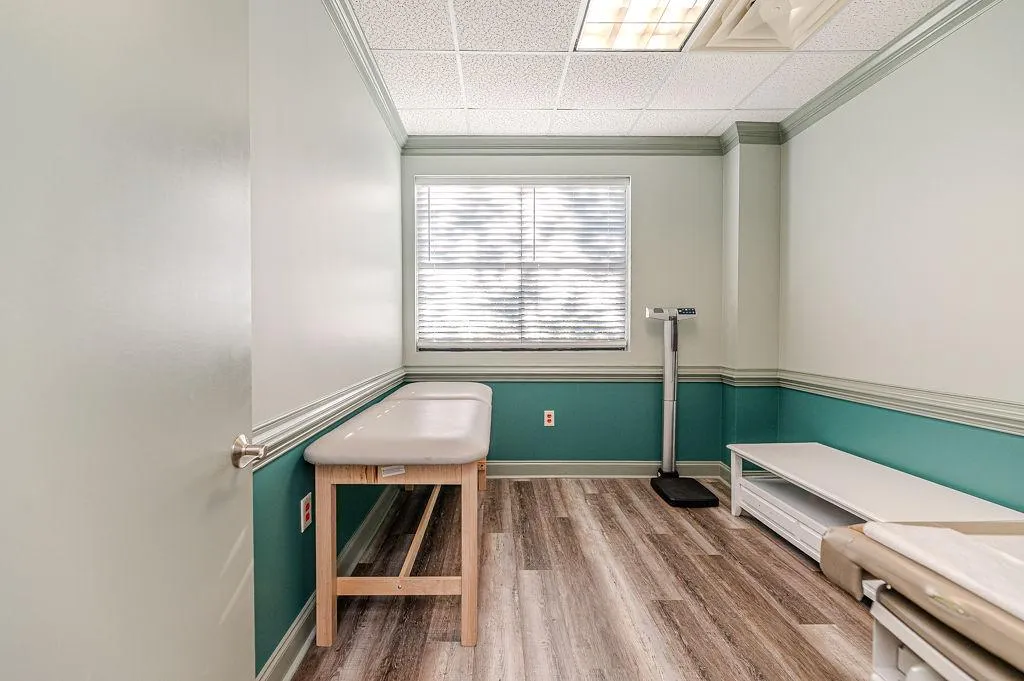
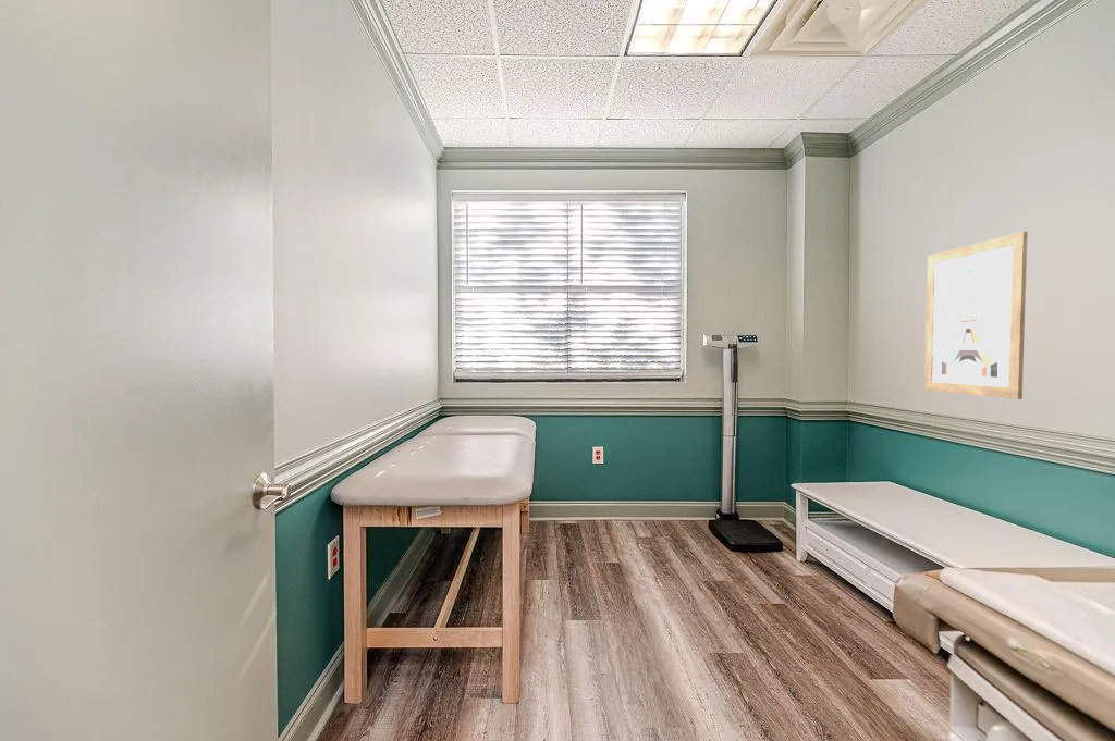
+ wall art [923,231,1029,400]
